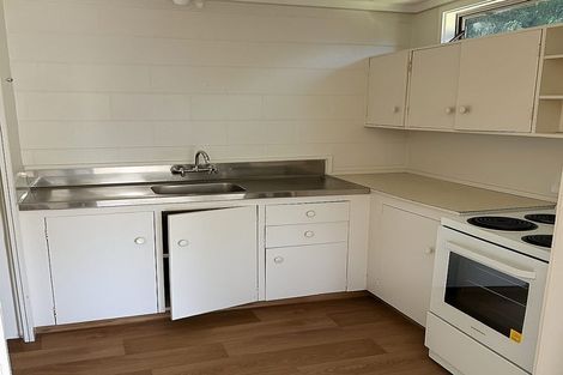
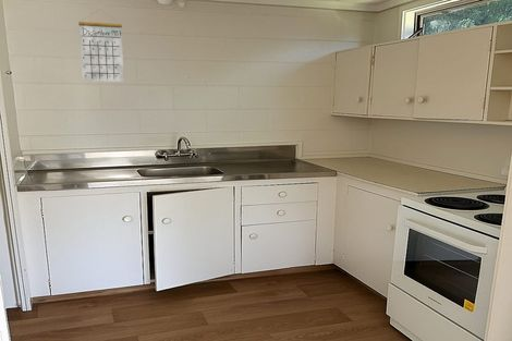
+ calendar [77,9,125,83]
